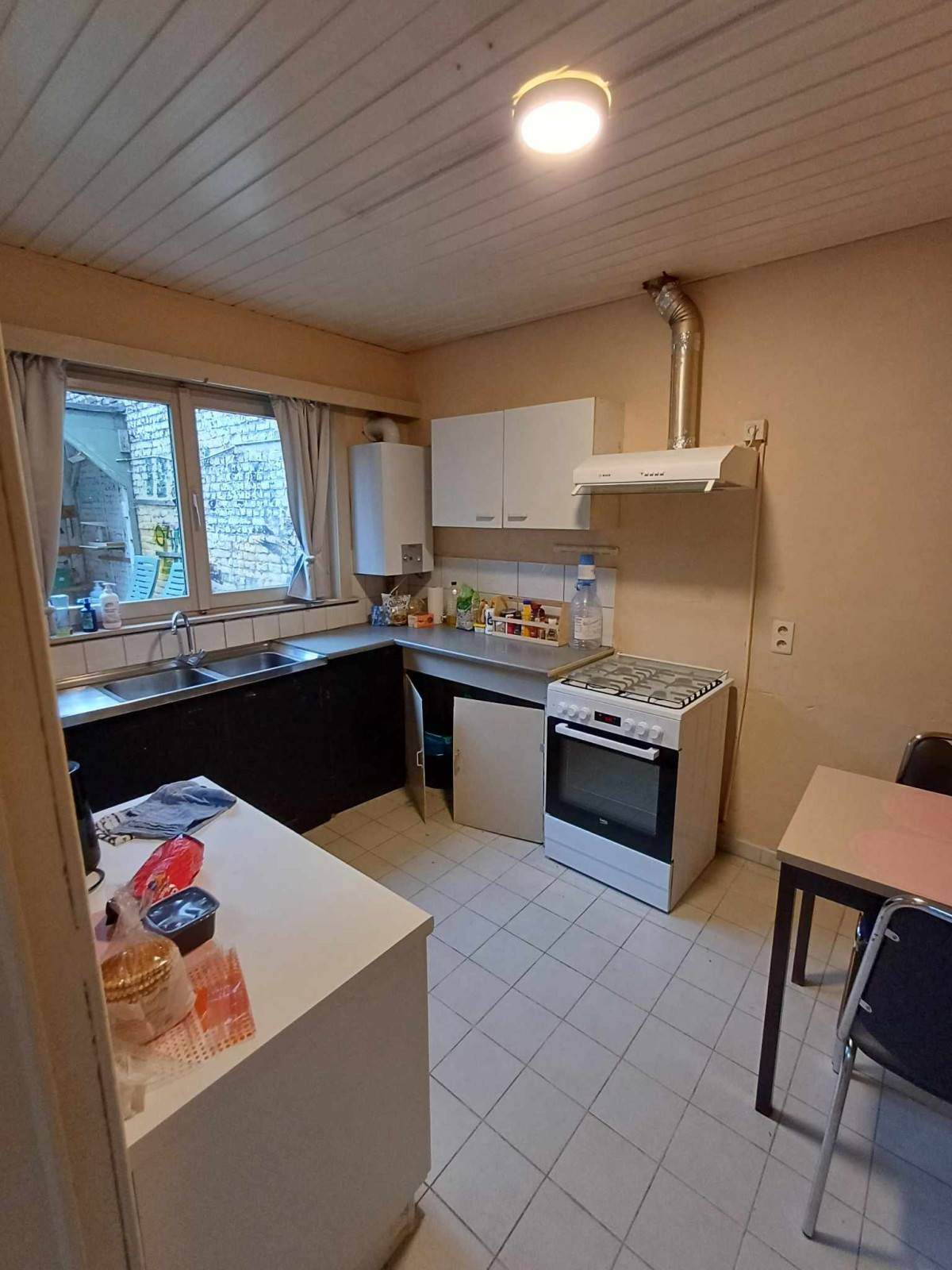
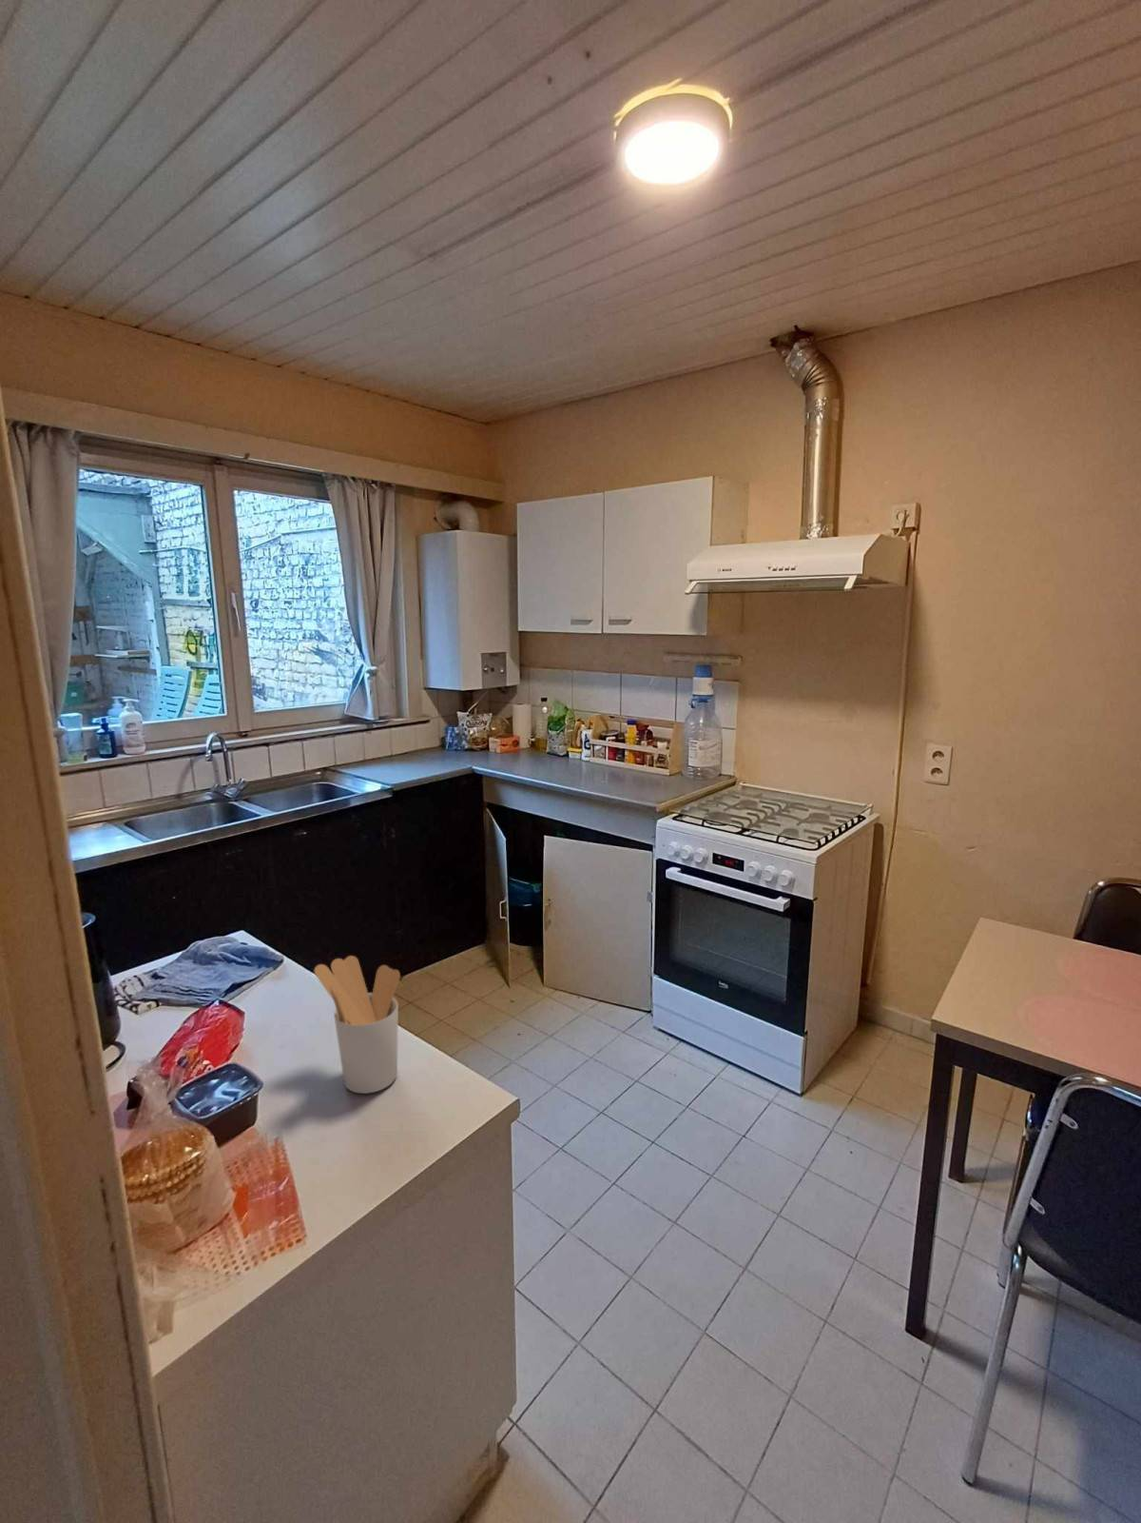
+ utensil holder [313,955,402,1095]
